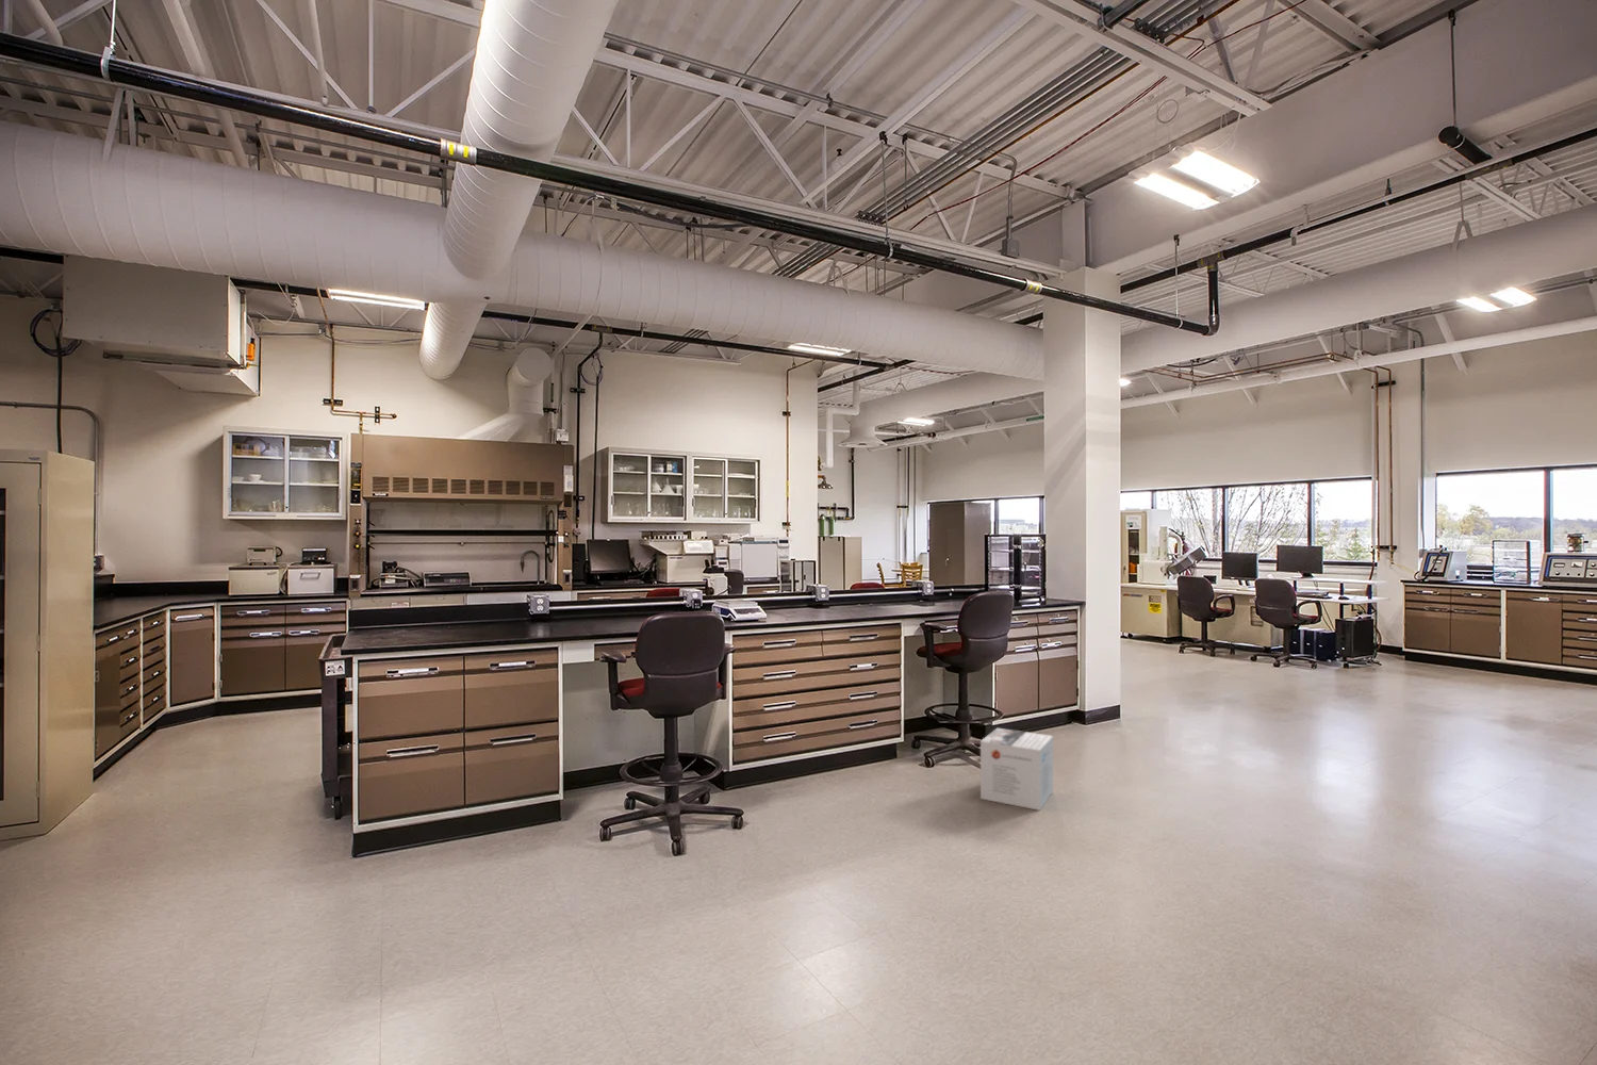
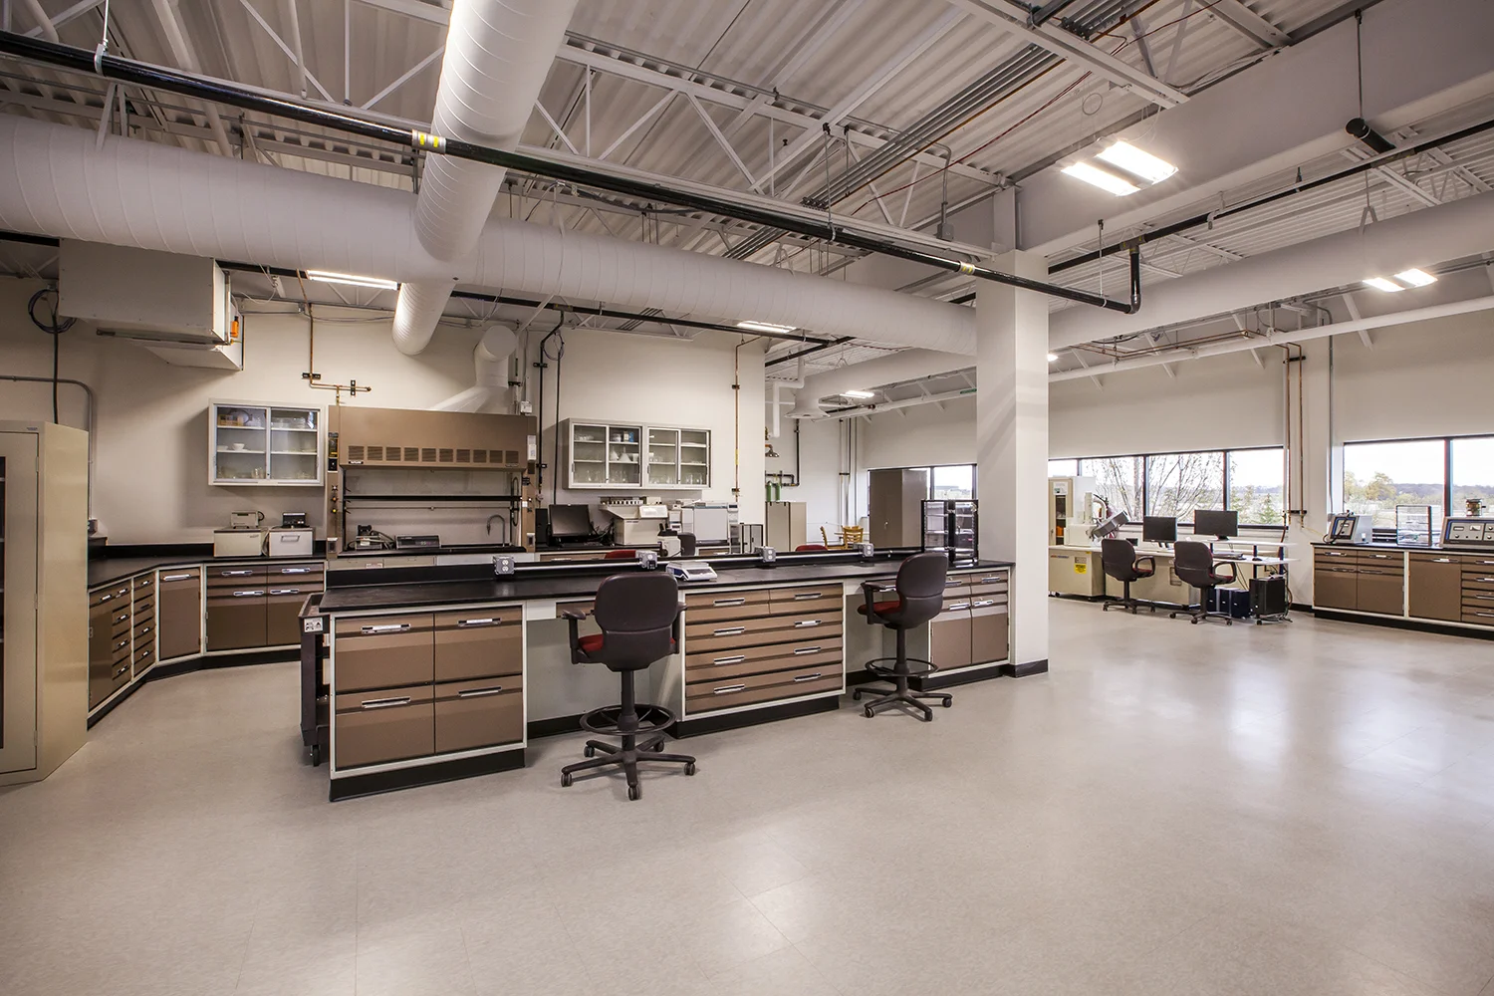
- cardboard box [979,727,1054,812]
